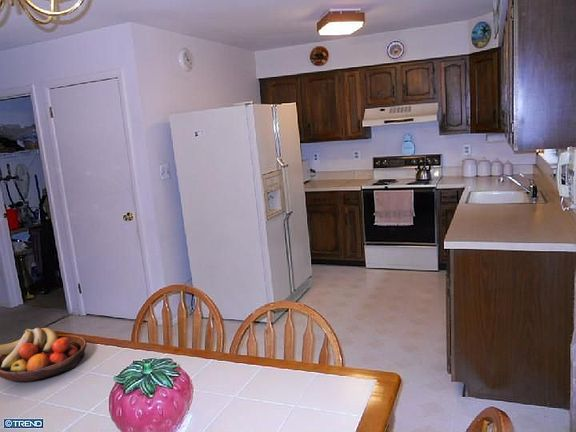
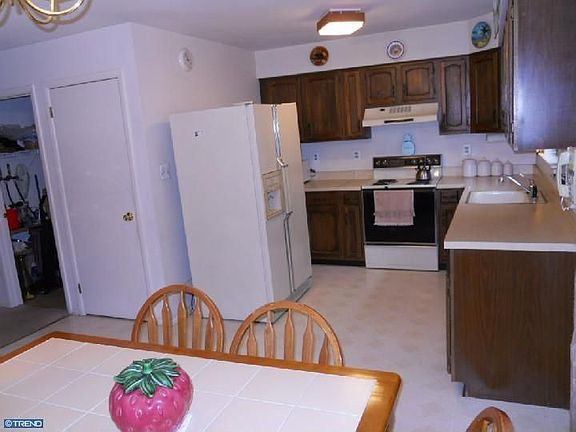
- fruit bowl [0,327,88,383]
